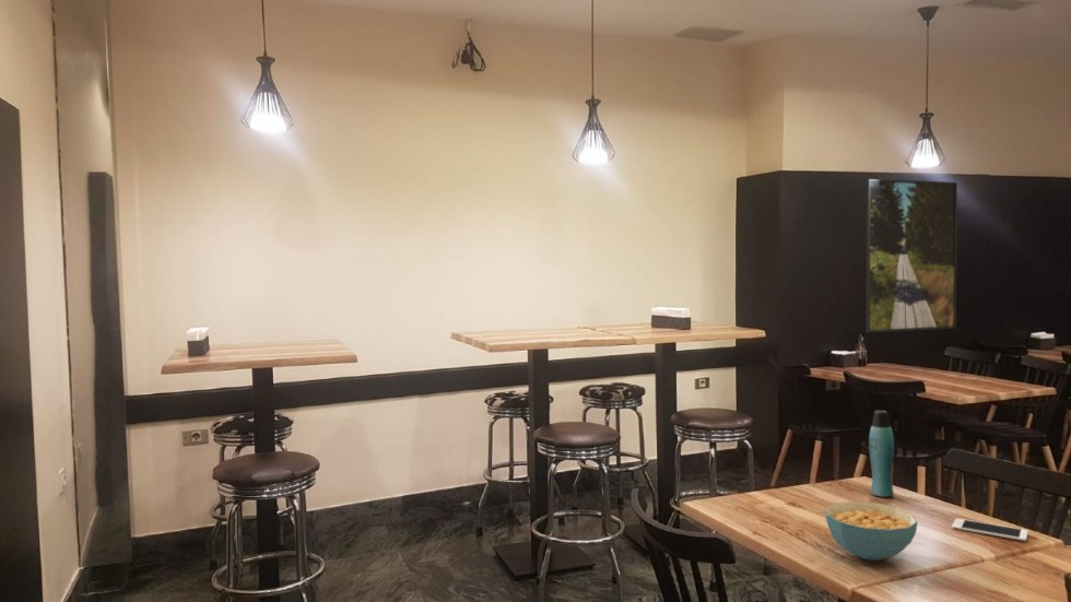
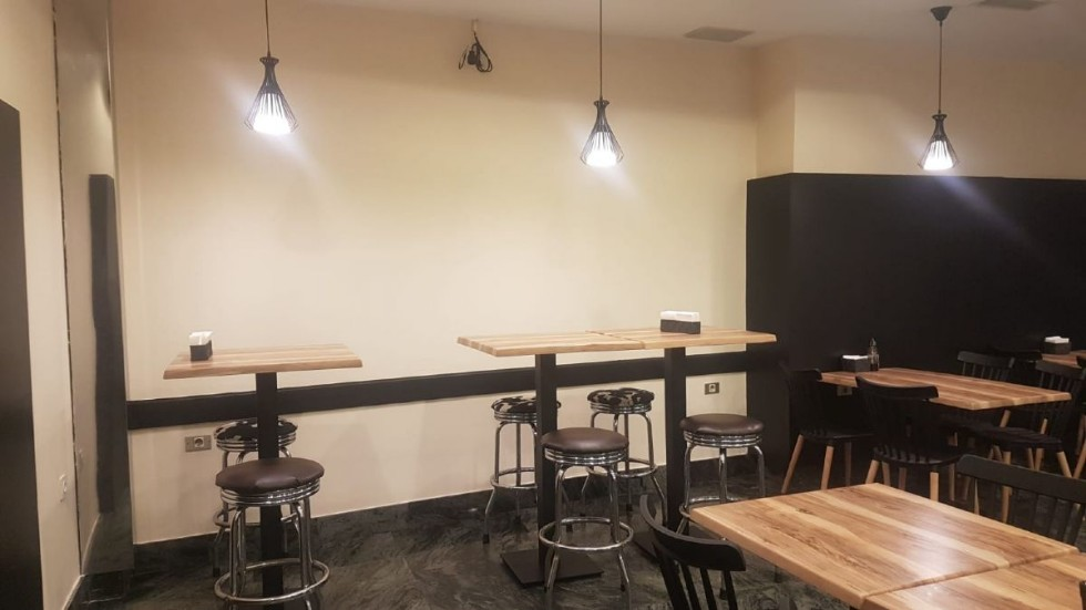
- cereal bowl [823,500,919,562]
- bottle [868,410,895,498]
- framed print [864,178,958,333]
- cell phone [951,517,1029,542]
